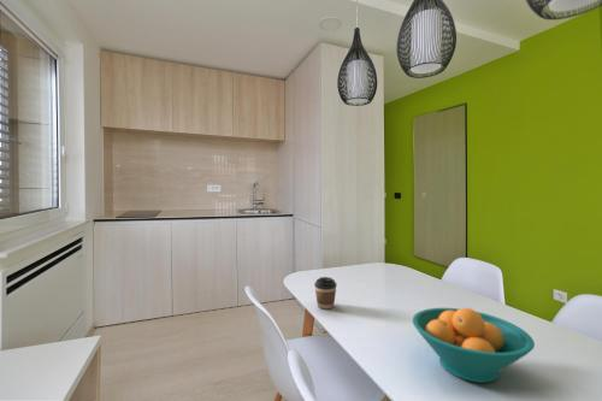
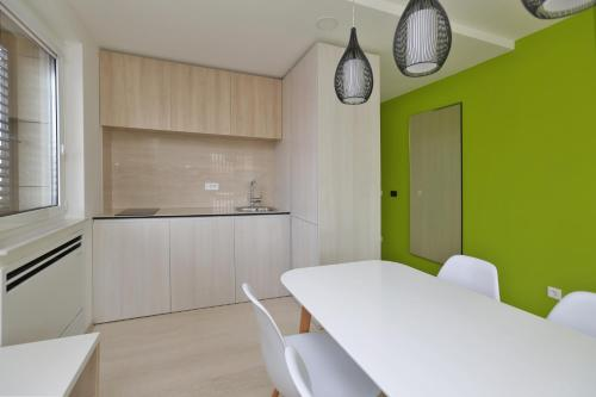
- coffee cup [313,276,338,311]
- fruit bowl [412,307,536,384]
